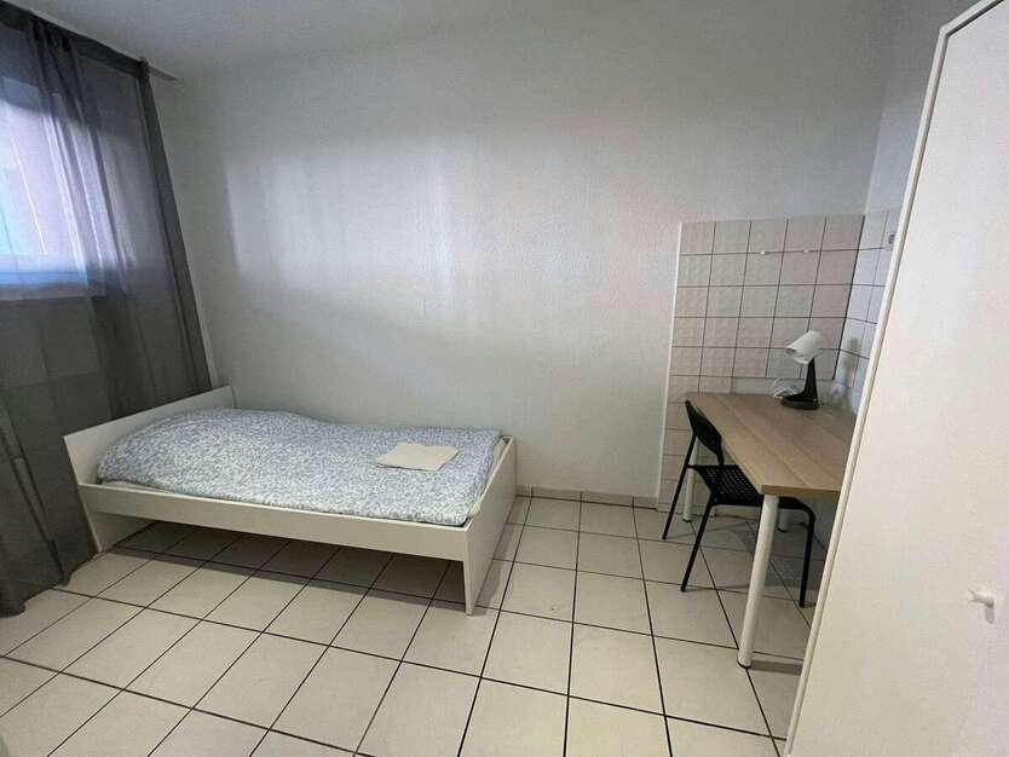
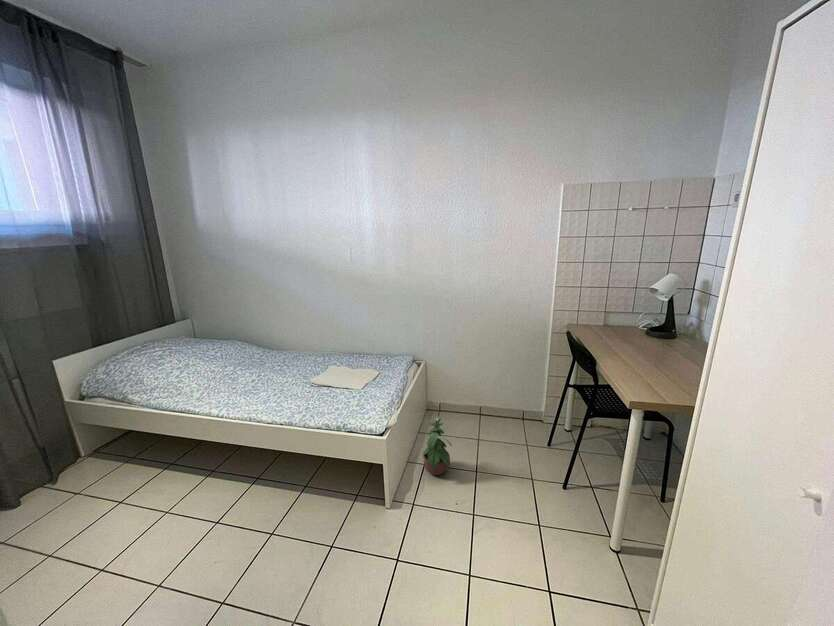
+ potted plant [422,415,453,476]
